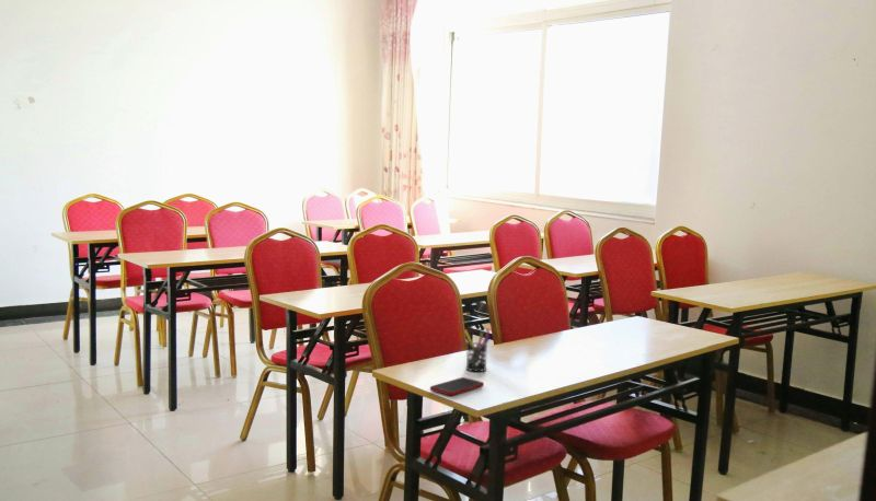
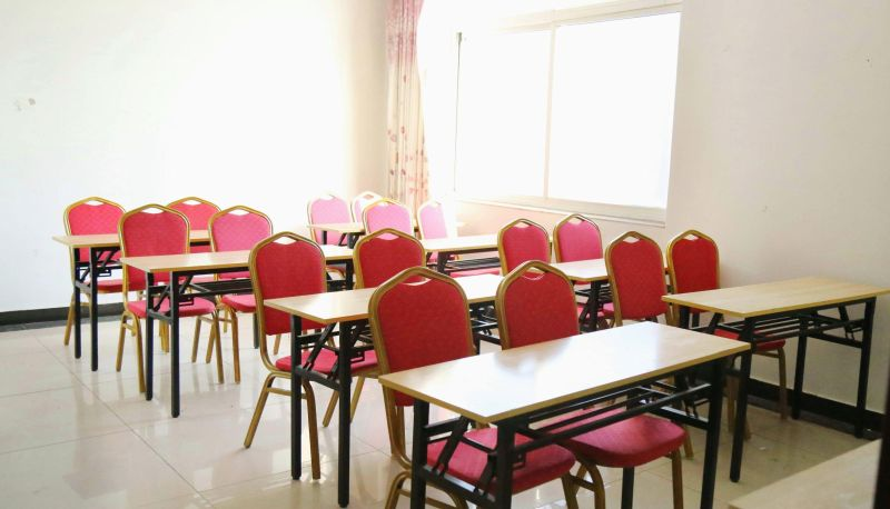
- pen holder [463,327,492,373]
- cell phone [429,376,485,396]
